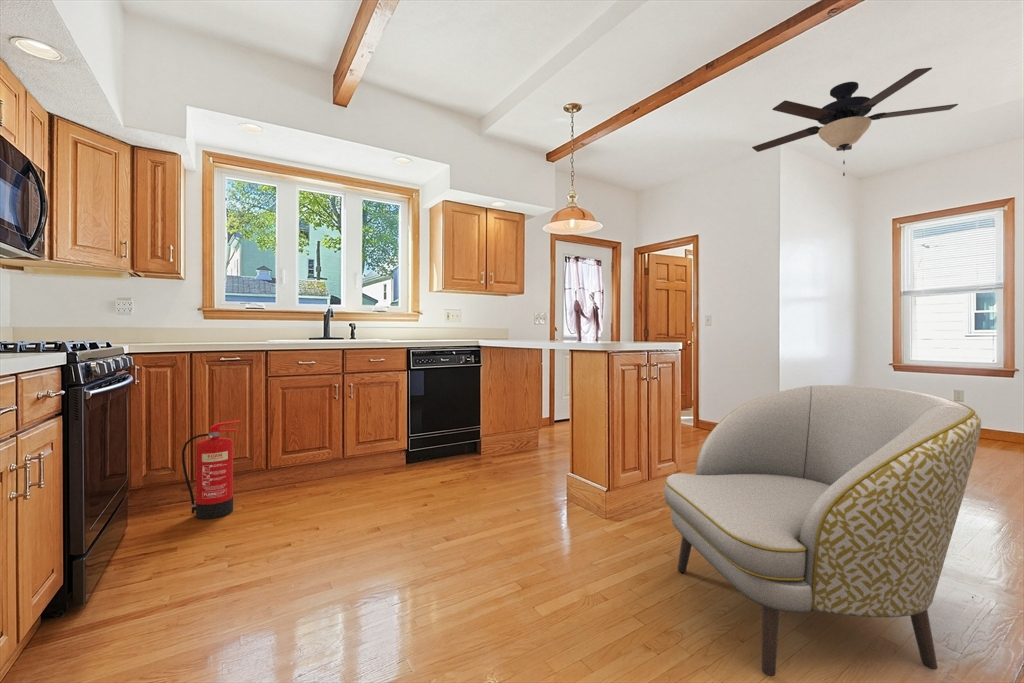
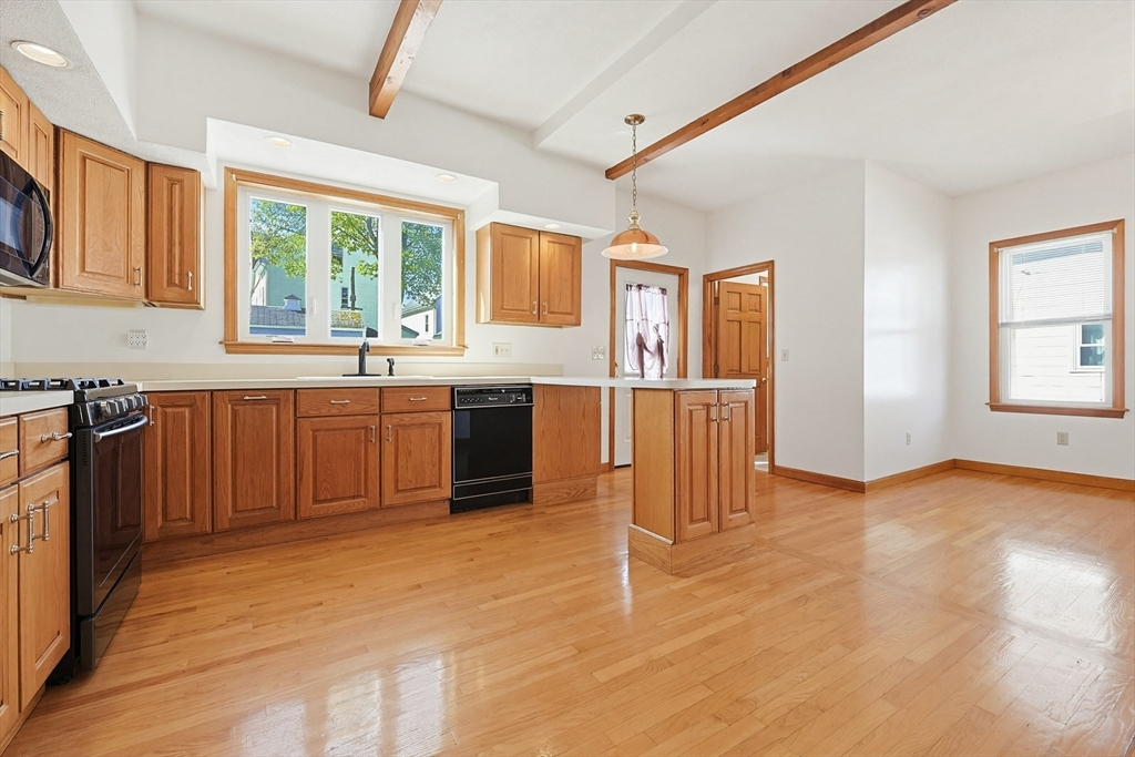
- ceiling fan [751,66,959,177]
- fire extinguisher [181,419,241,520]
- armchair [663,384,982,677]
